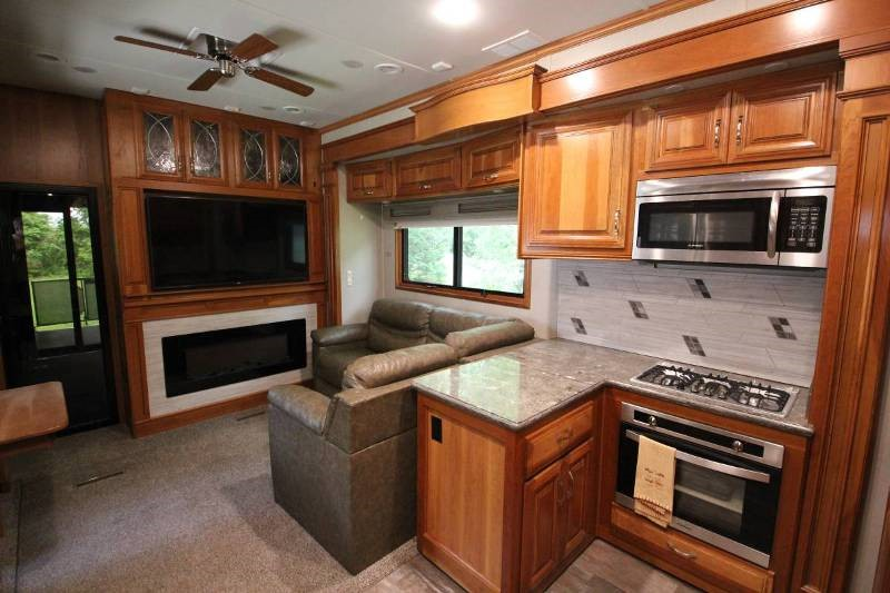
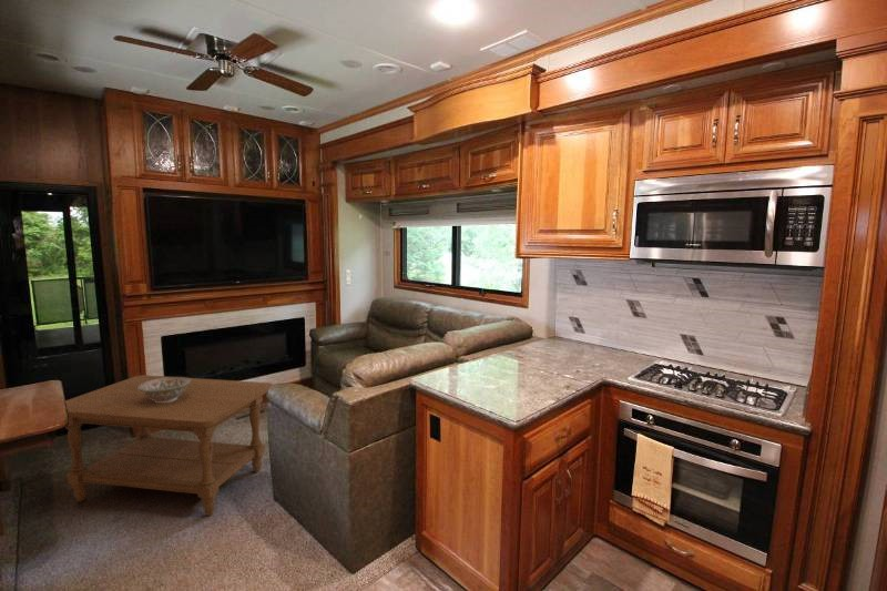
+ decorative bowl [139,376,191,403]
+ coffee table [64,374,274,517]
